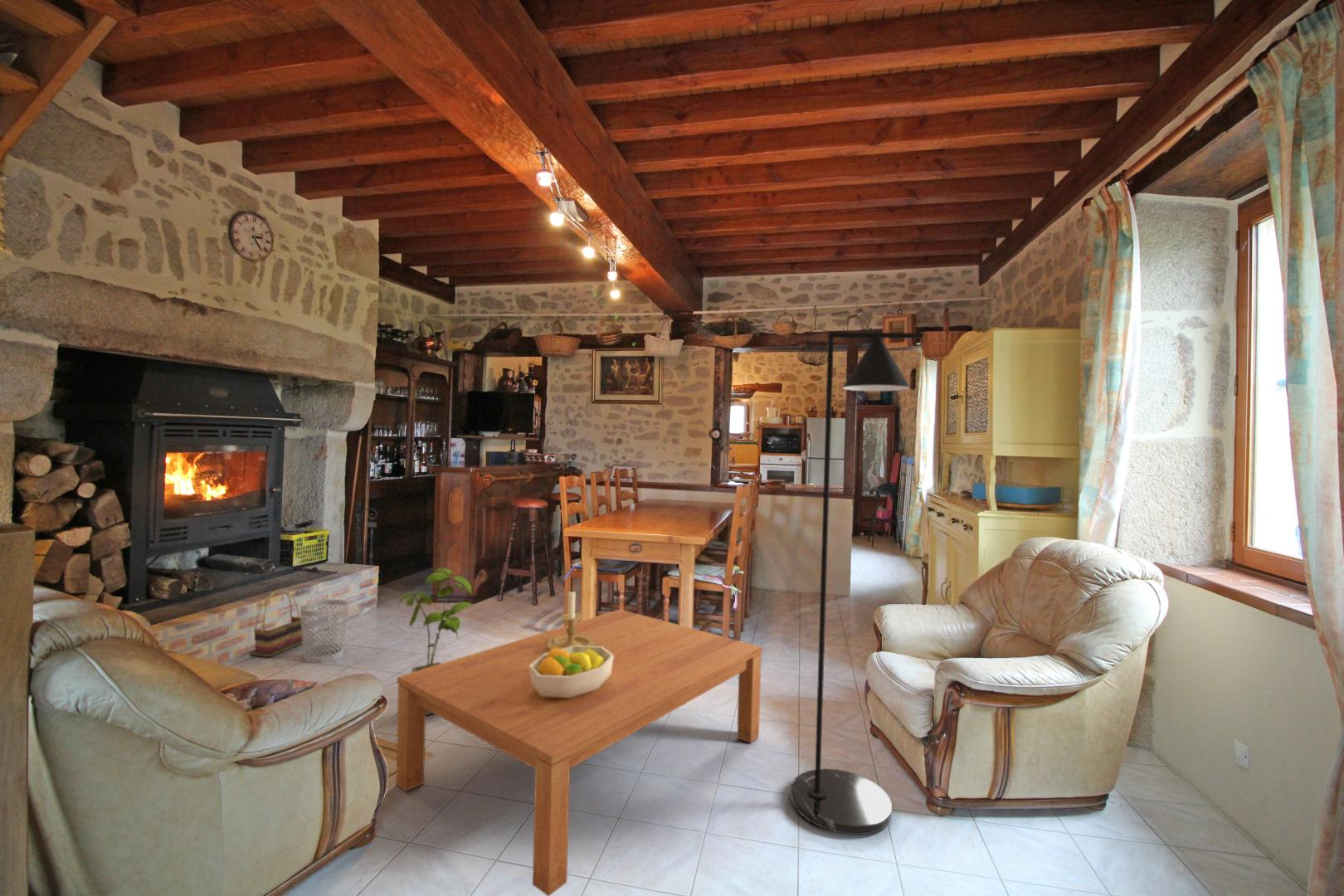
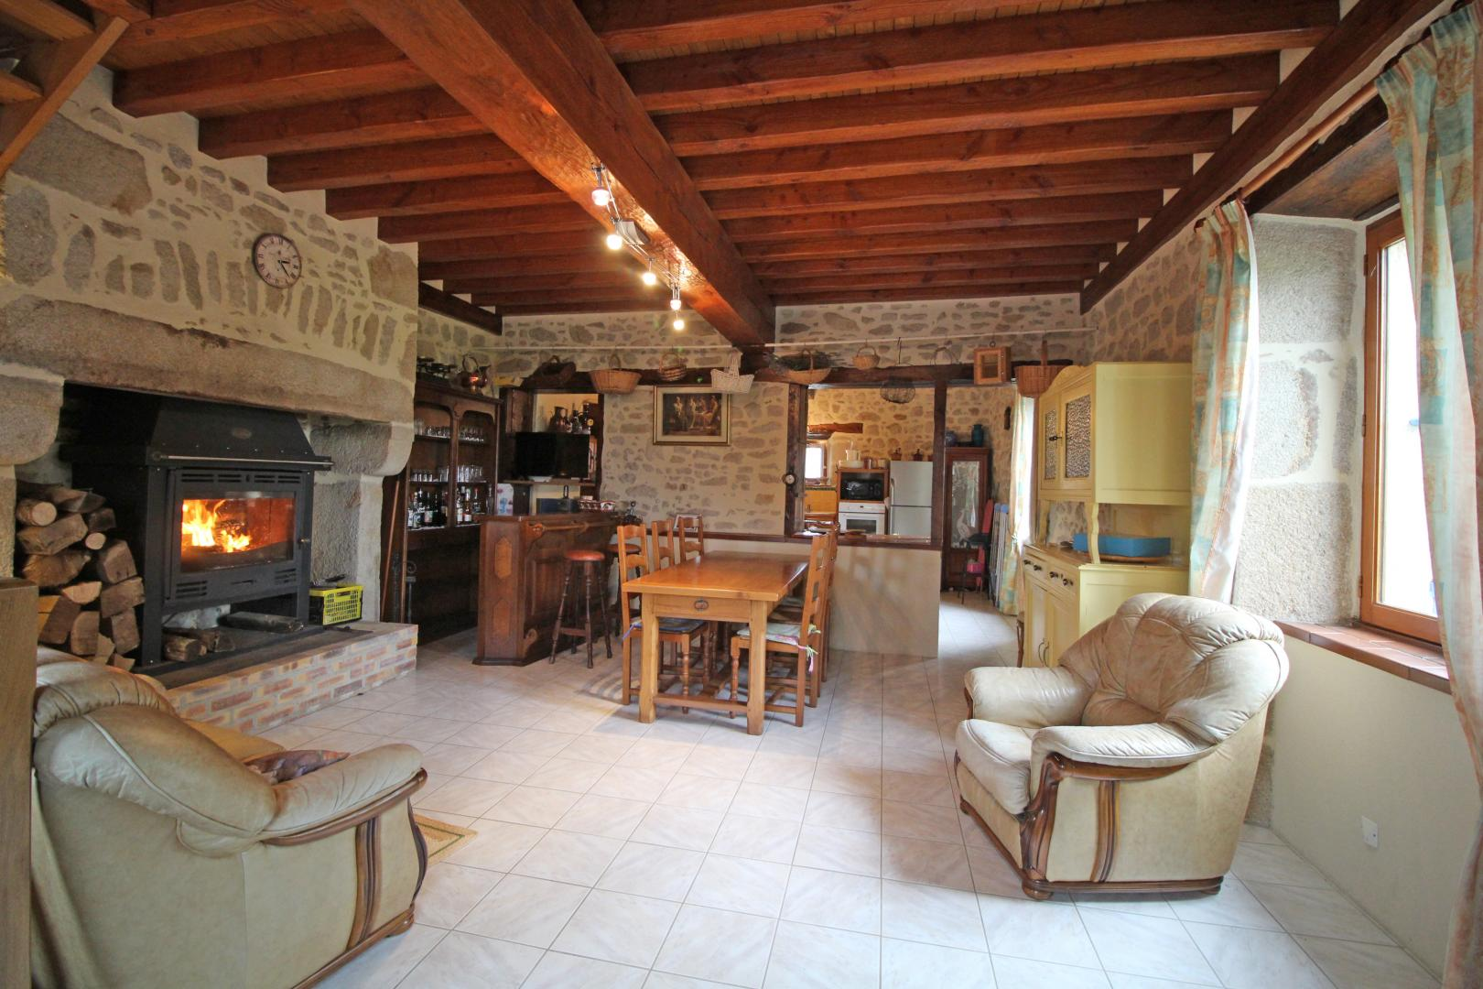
- candle holder [546,589,595,651]
- fruit bowl [529,645,614,699]
- basket [249,589,305,658]
- coffee table [395,609,763,896]
- house plant [397,567,475,716]
- floor lamp [790,331,924,835]
- wastebasket [299,599,350,664]
